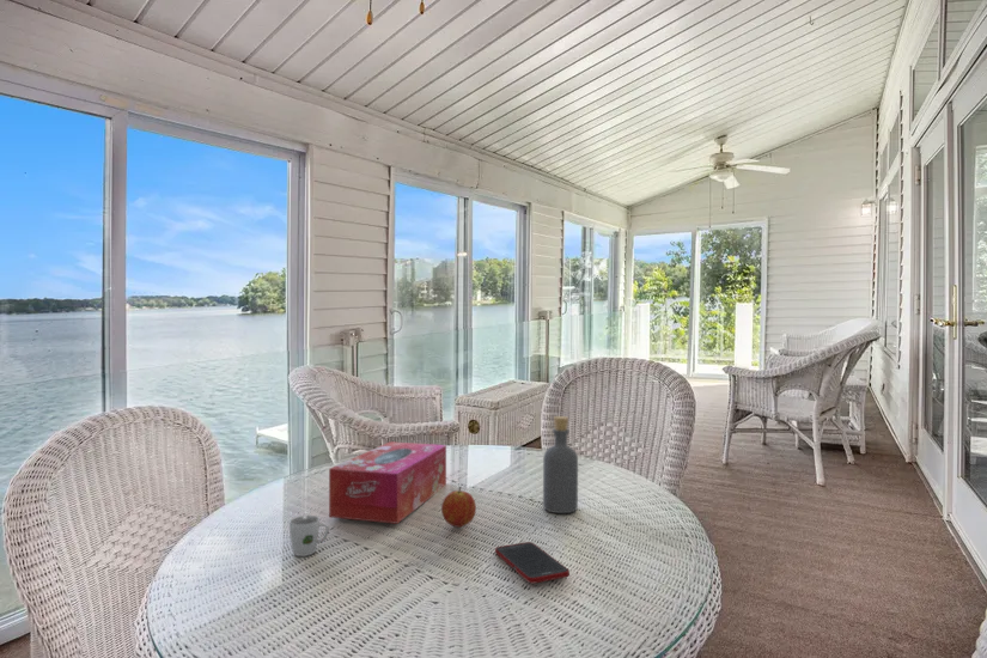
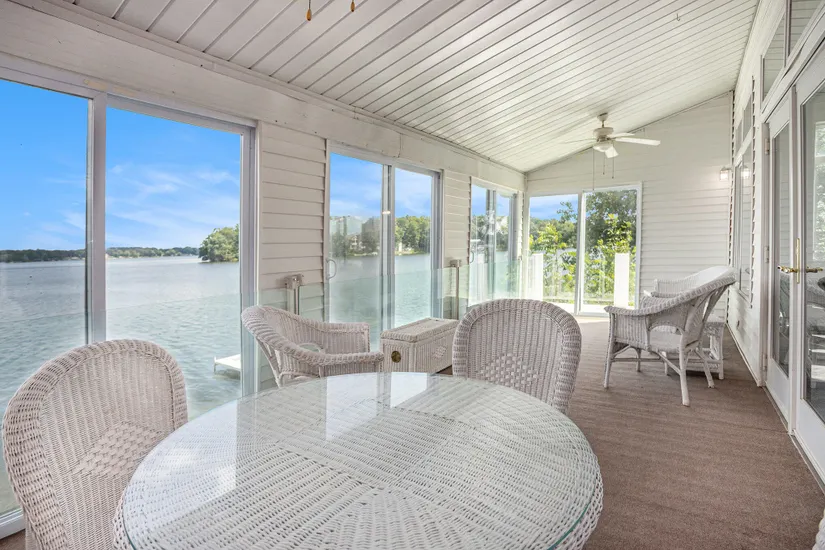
- cell phone [494,541,571,585]
- fruit [440,486,477,529]
- tissue box [328,440,447,525]
- cup [288,514,330,558]
- bottle [542,415,579,514]
